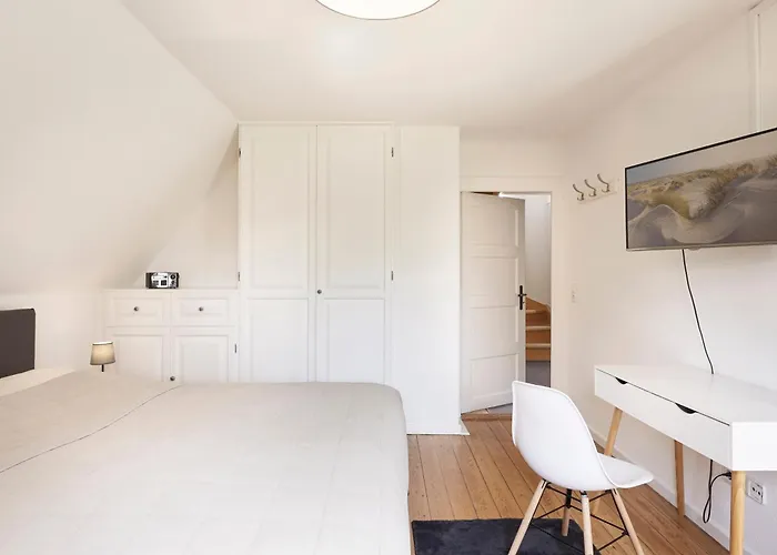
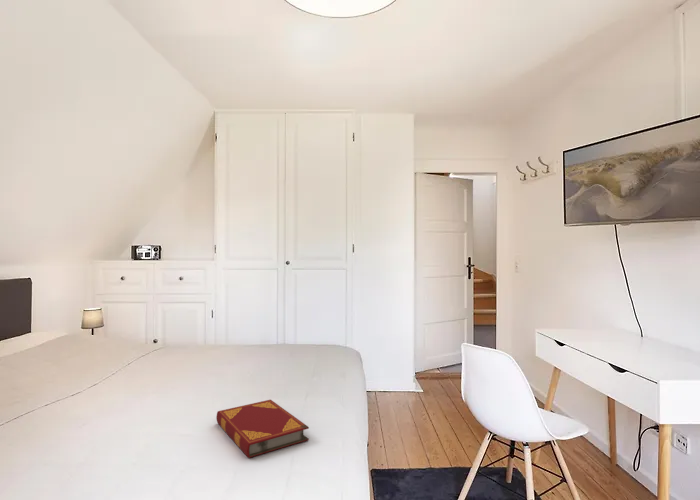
+ hardback book [215,399,310,459]
